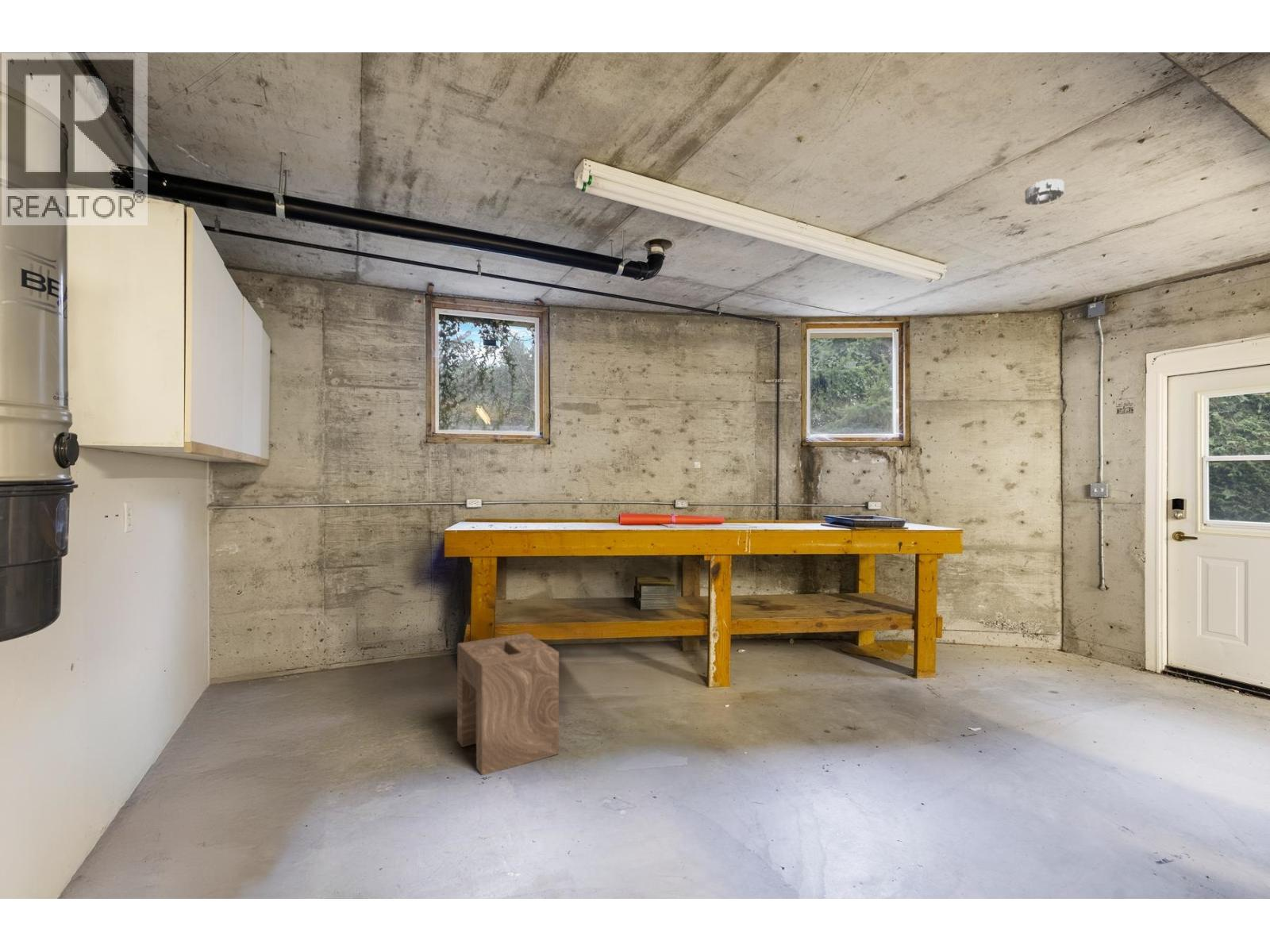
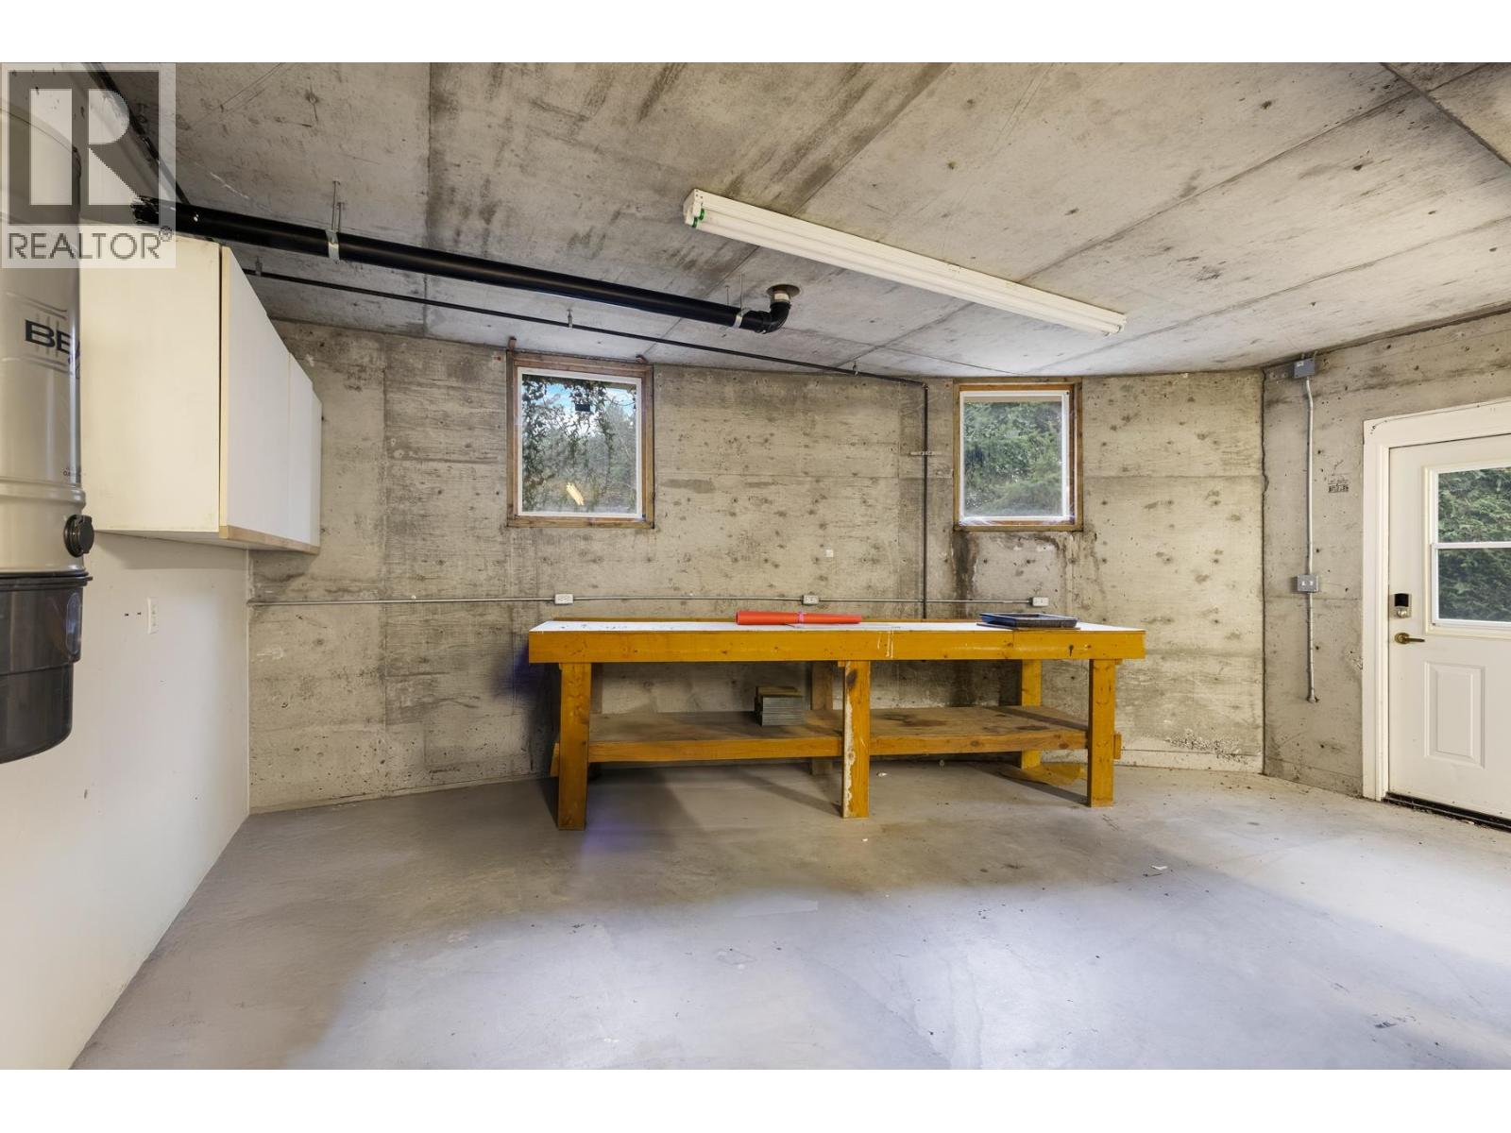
- stool [456,632,560,777]
- smoke detector [1024,178,1064,205]
